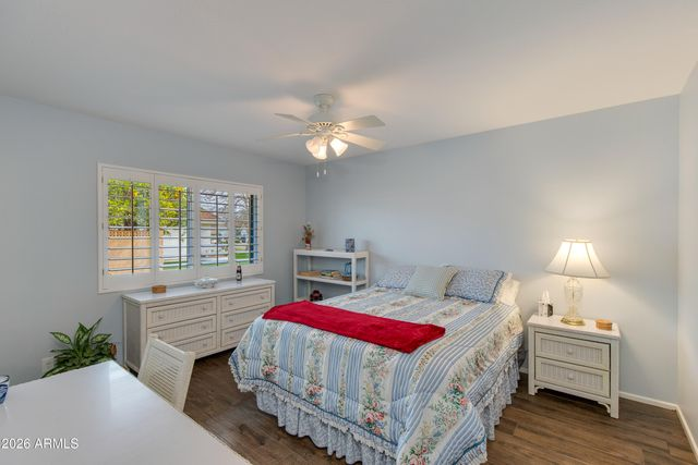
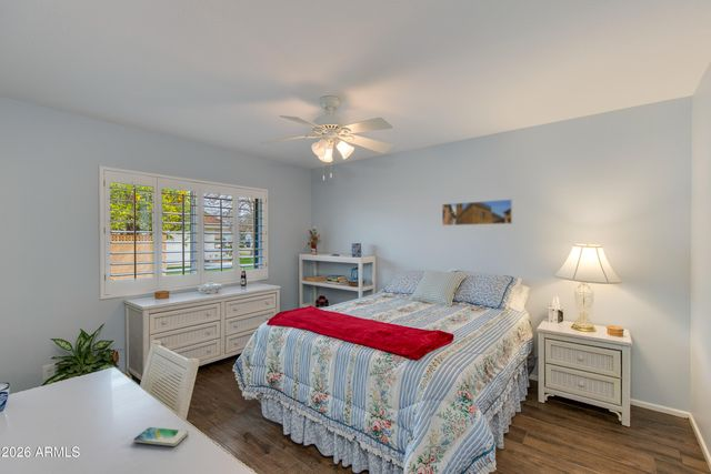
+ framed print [441,198,513,226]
+ smartphone [132,426,190,447]
